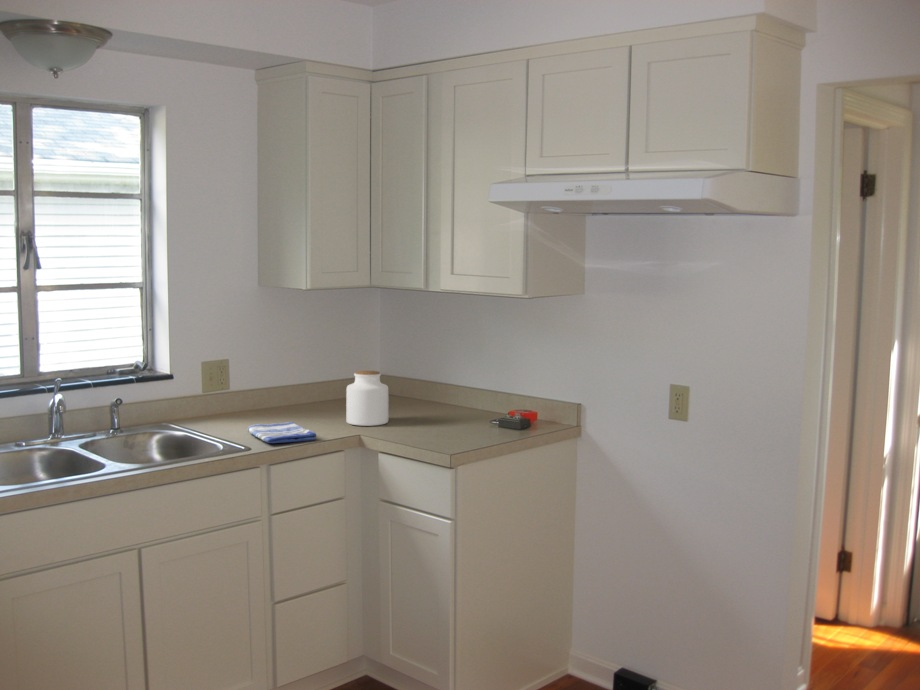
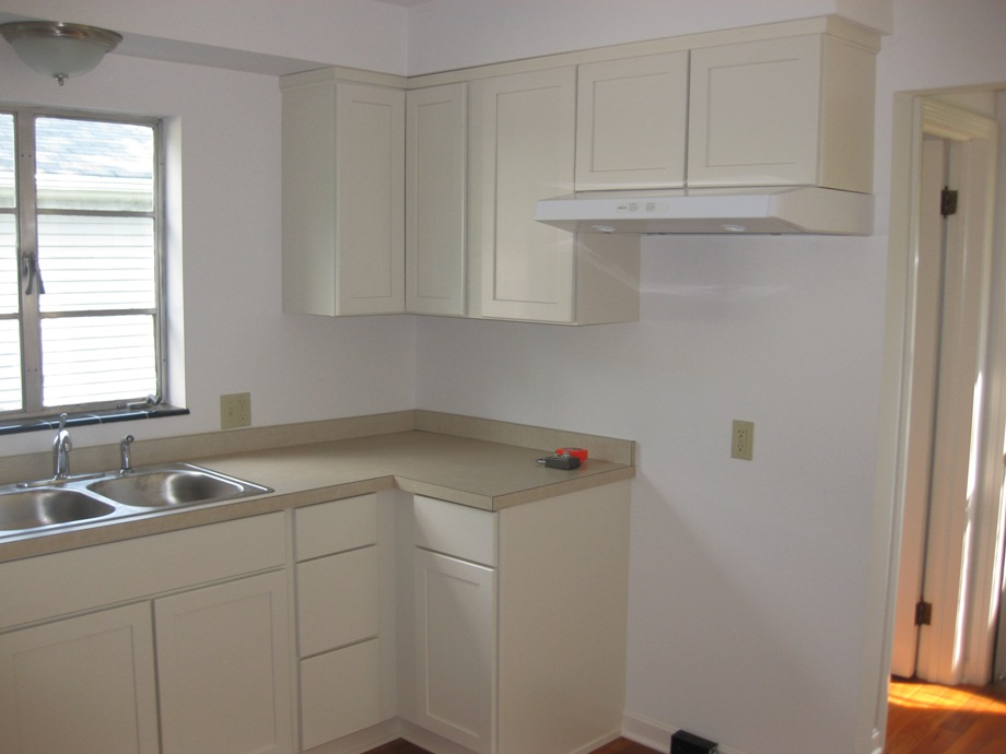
- dish towel [247,421,317,444]
- jar [345,370,389,427]
